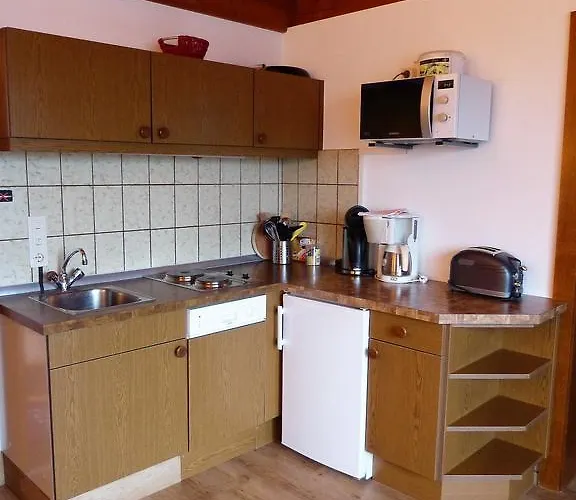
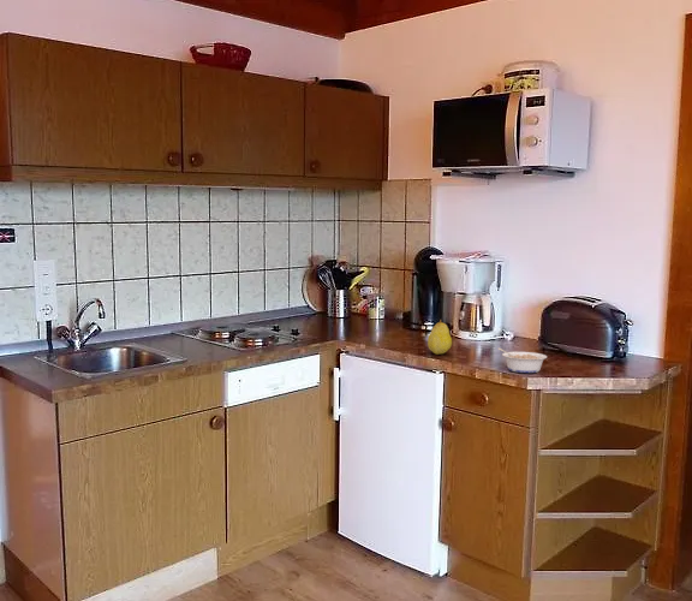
+ fruit [426,319,453,356]
+ legume [497,346,548,374]
